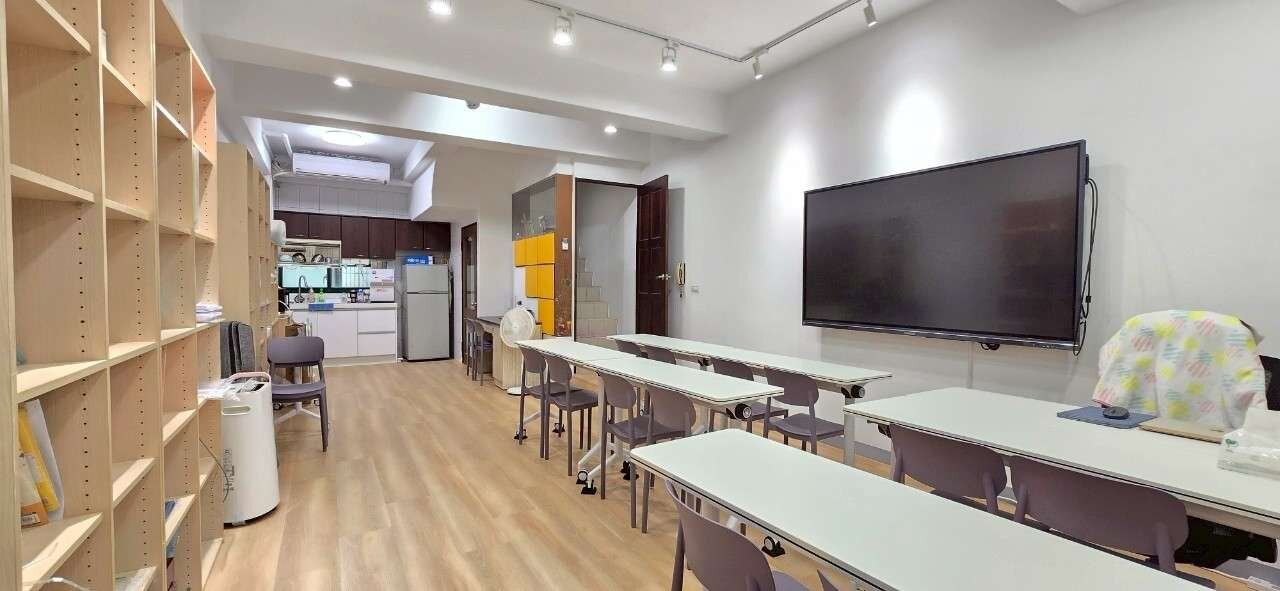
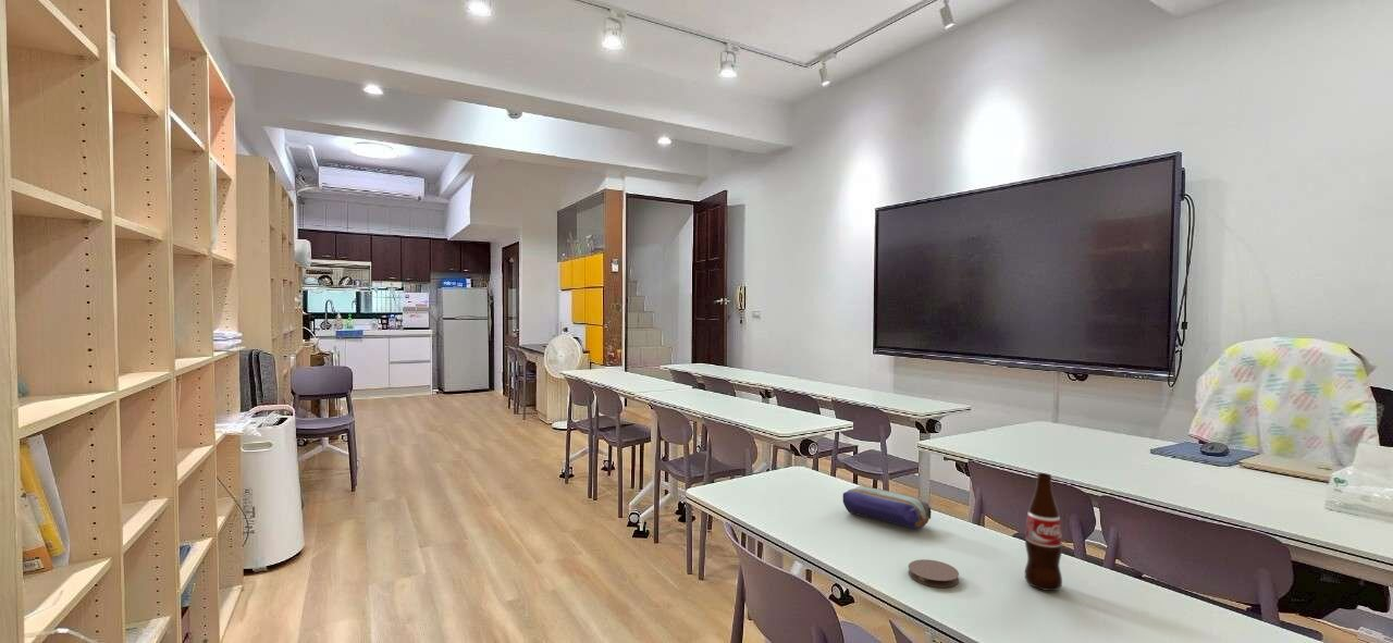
+ bottle [1024,472,1063,592]
+ coaster [908,558,960,589]
+ pencil case [841,485,933,530]
